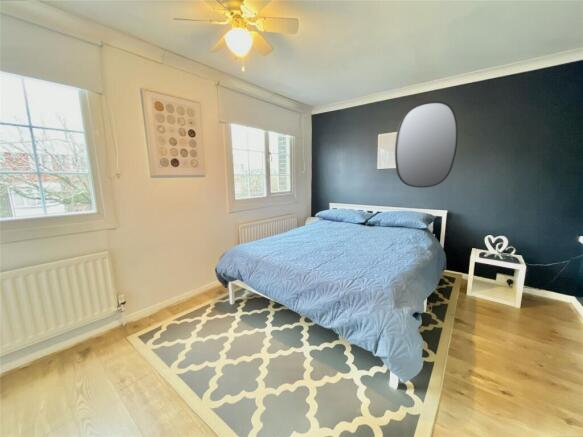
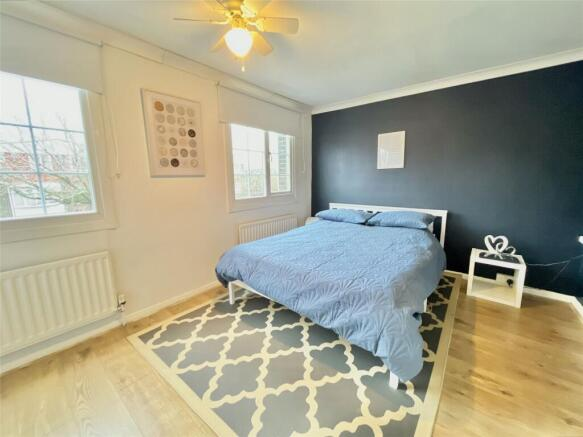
- home mirror [394,100,459,189]
